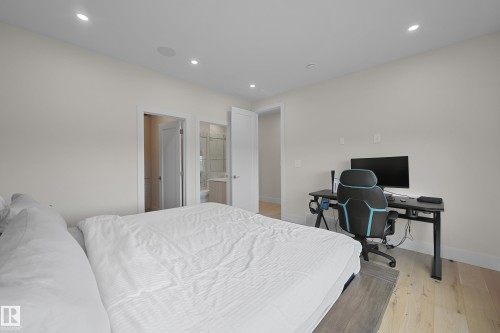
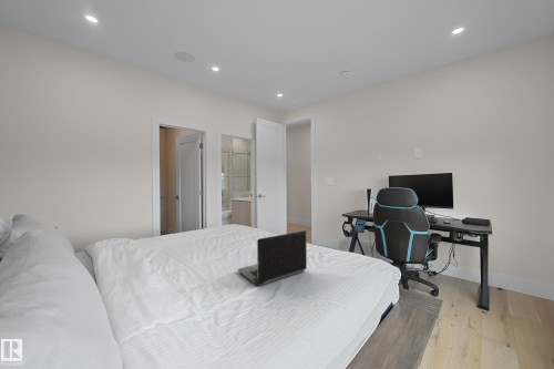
+ laptop computer [236,229,308,287]
